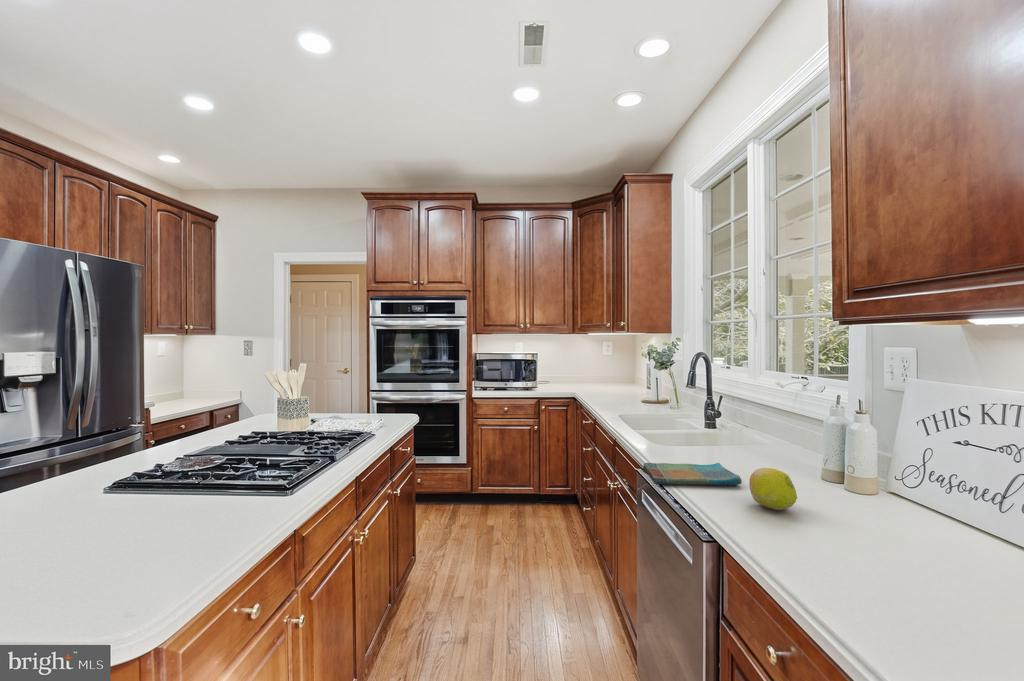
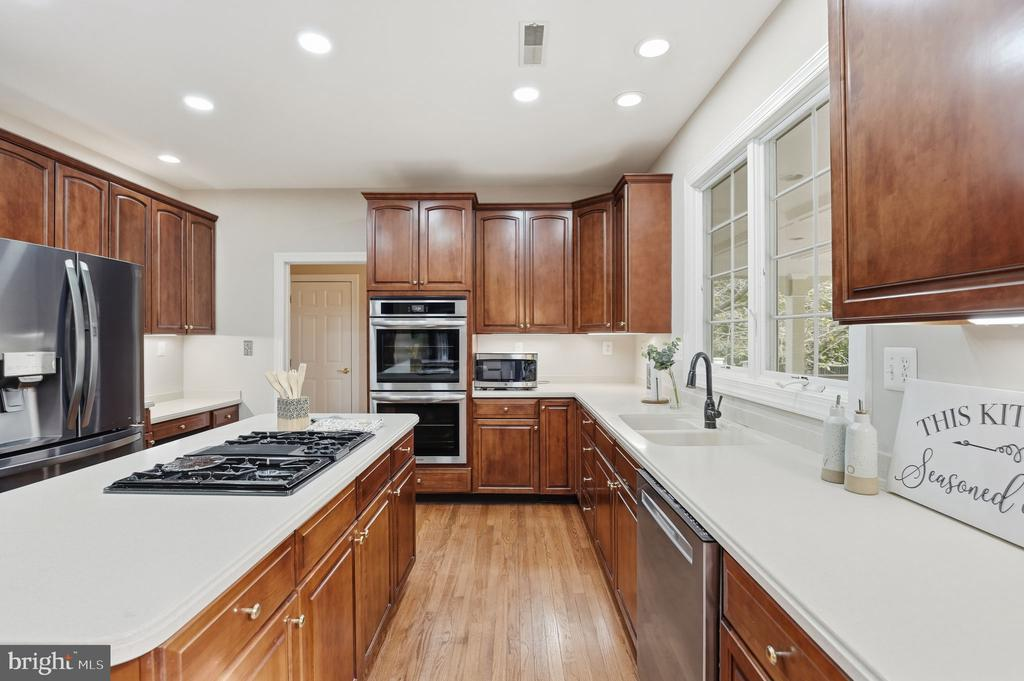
- fruit [748,467,798,511]
- dish towel [642,462,743,486]
